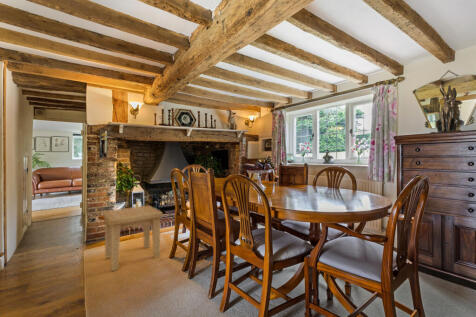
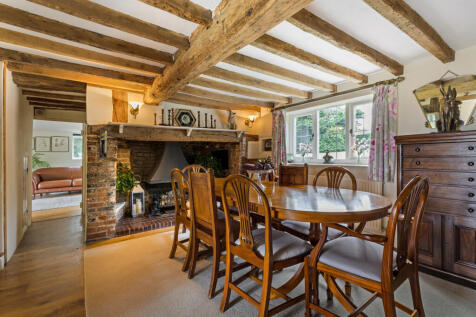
- side table [102,204,163,272]
